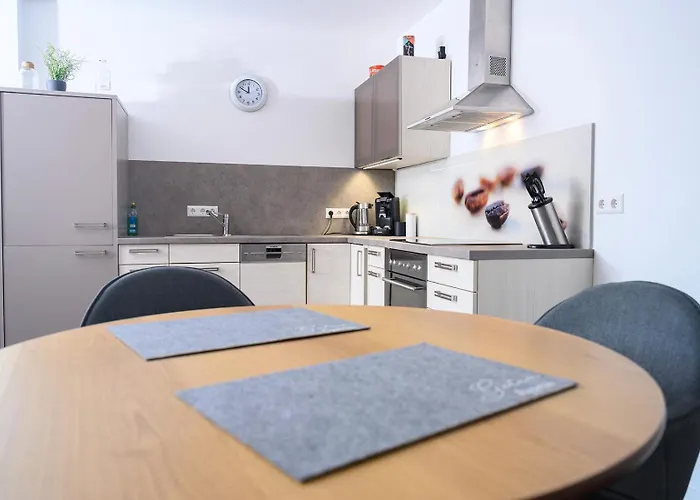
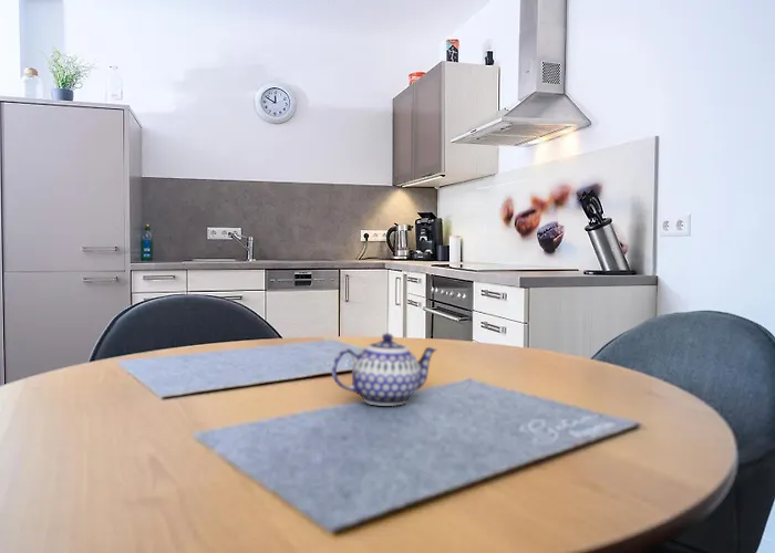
+ teapot [331,333,437,407]
